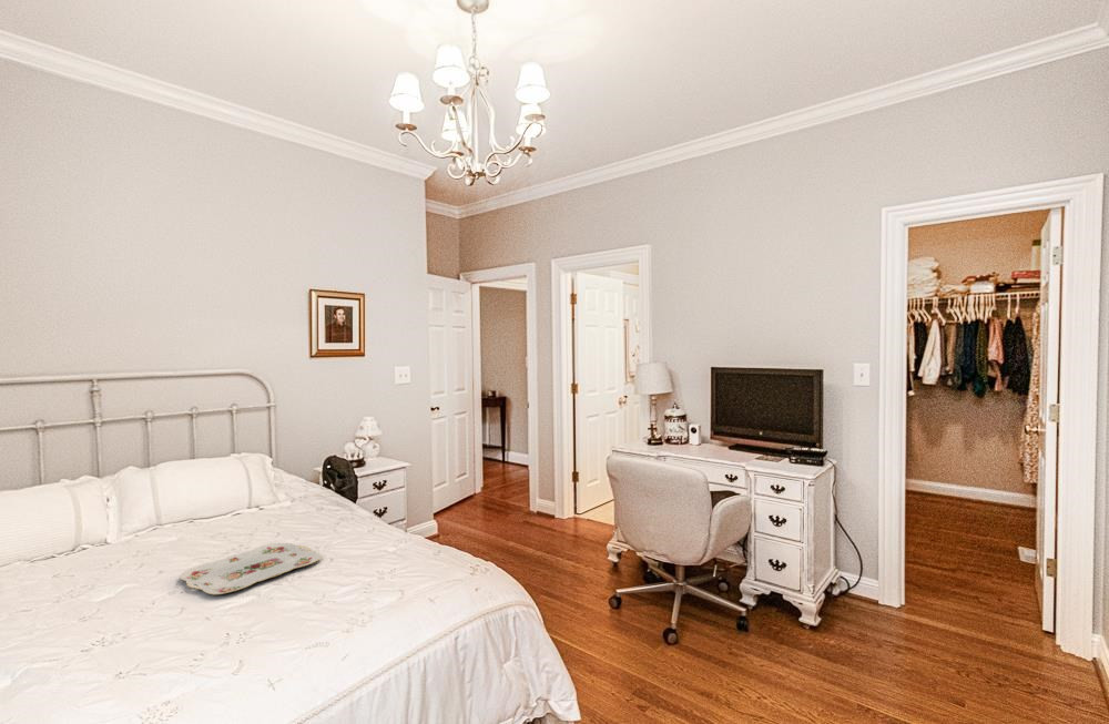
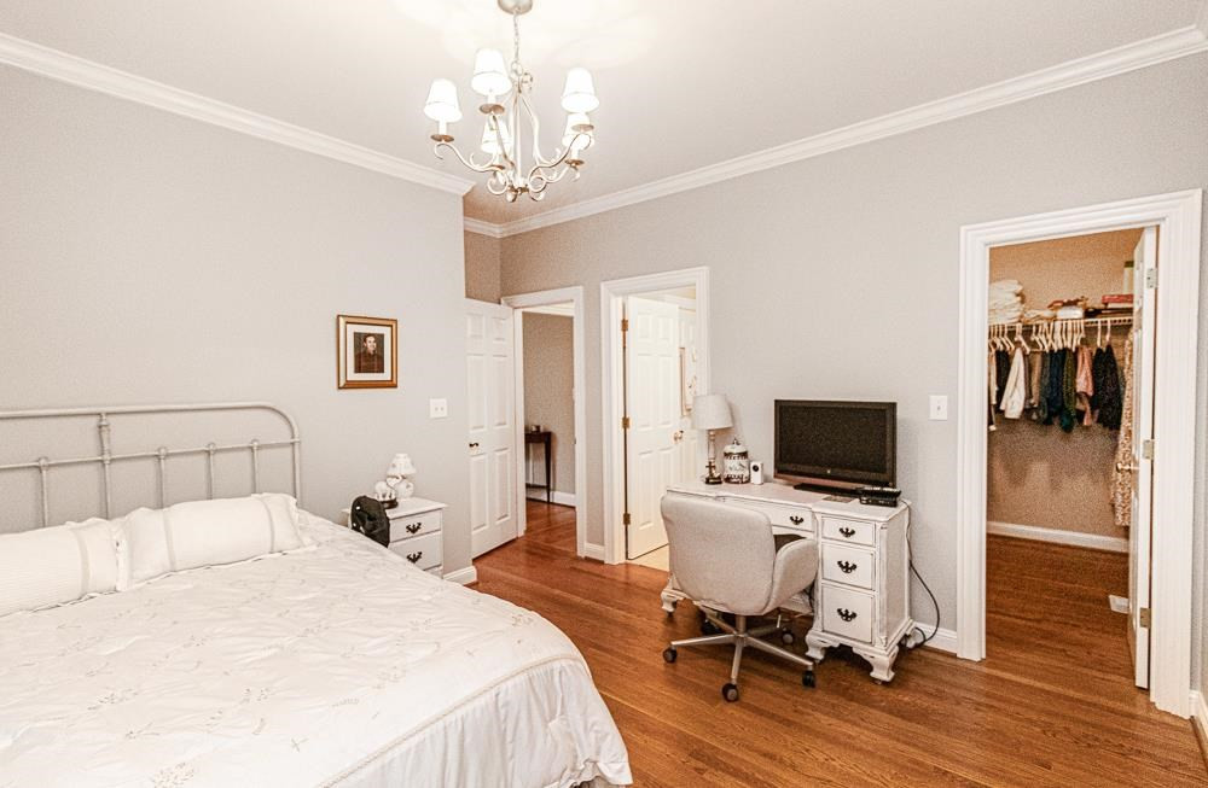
- serving tray [179,542,322,595]
